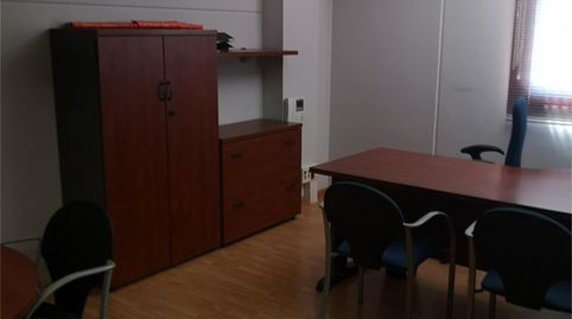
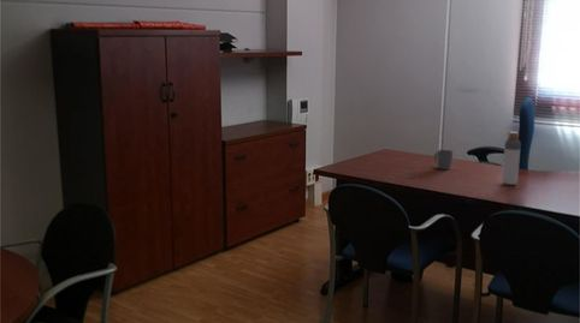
+ mug [433,149,455,171]
+ bottle [501,131,522,186]
